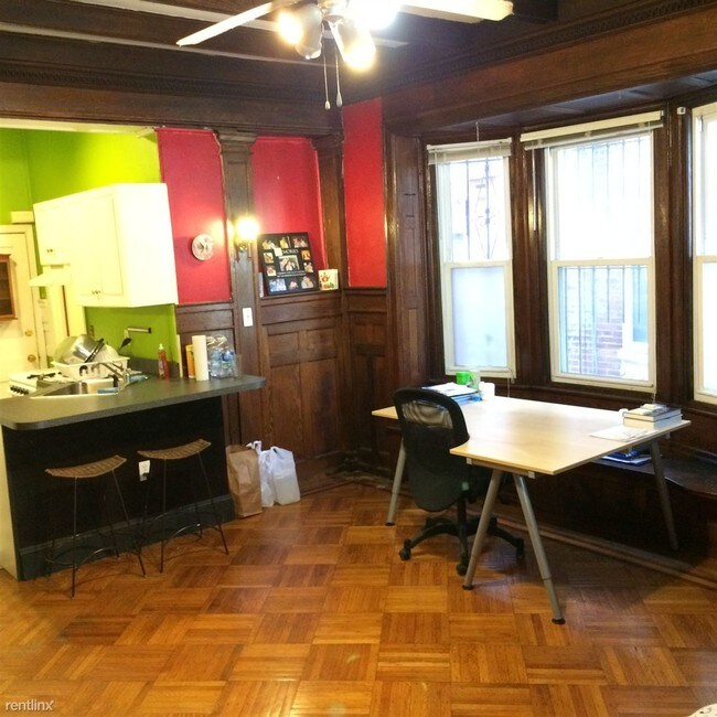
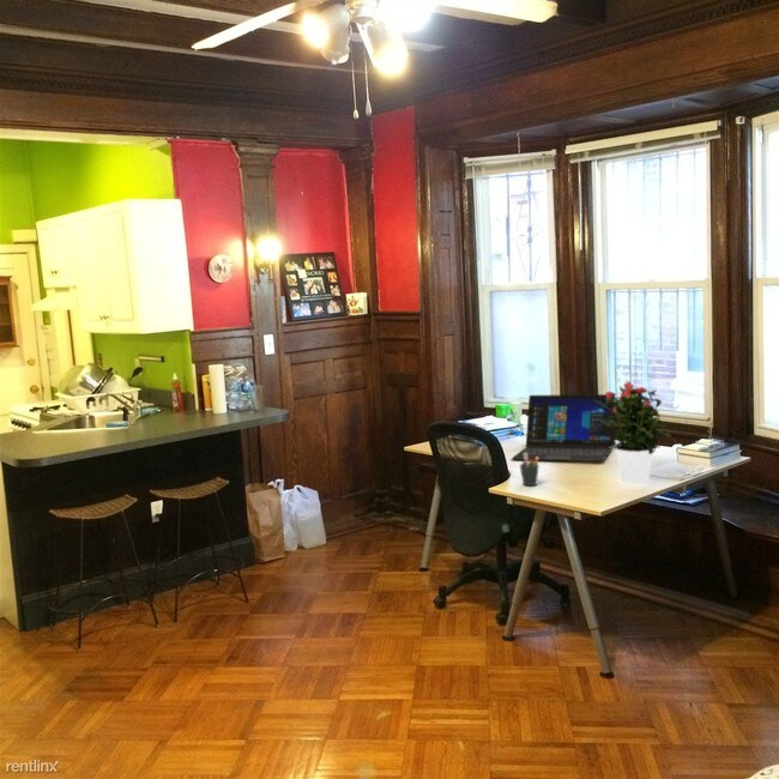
+ laptop [511,393,617,463]
+ pen holder [519,453,541,487]
+ potted flower [594,380,674,485]
